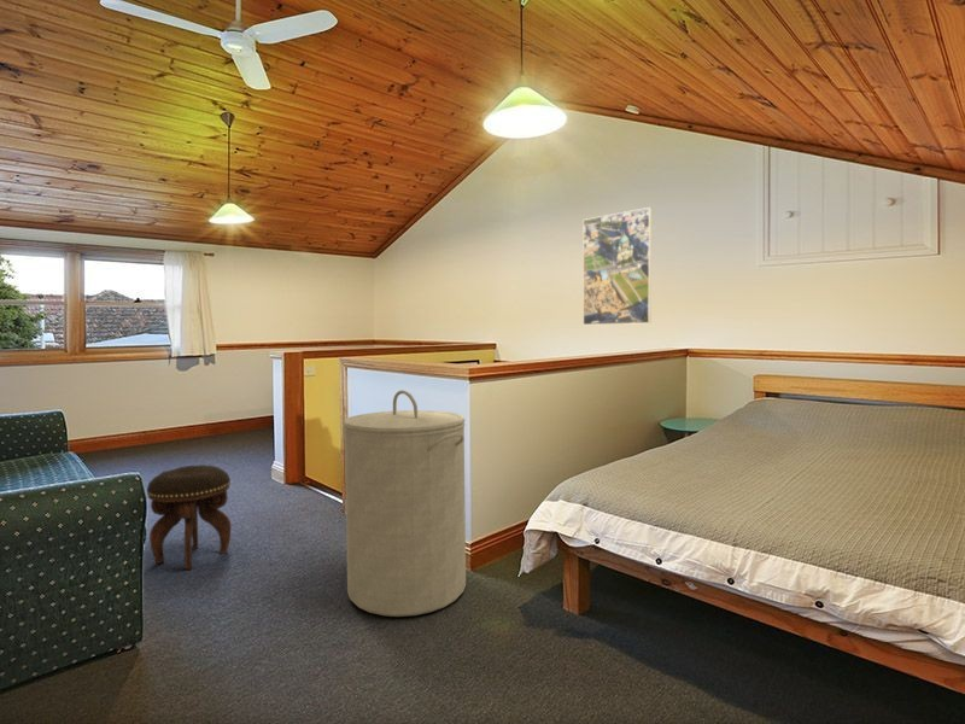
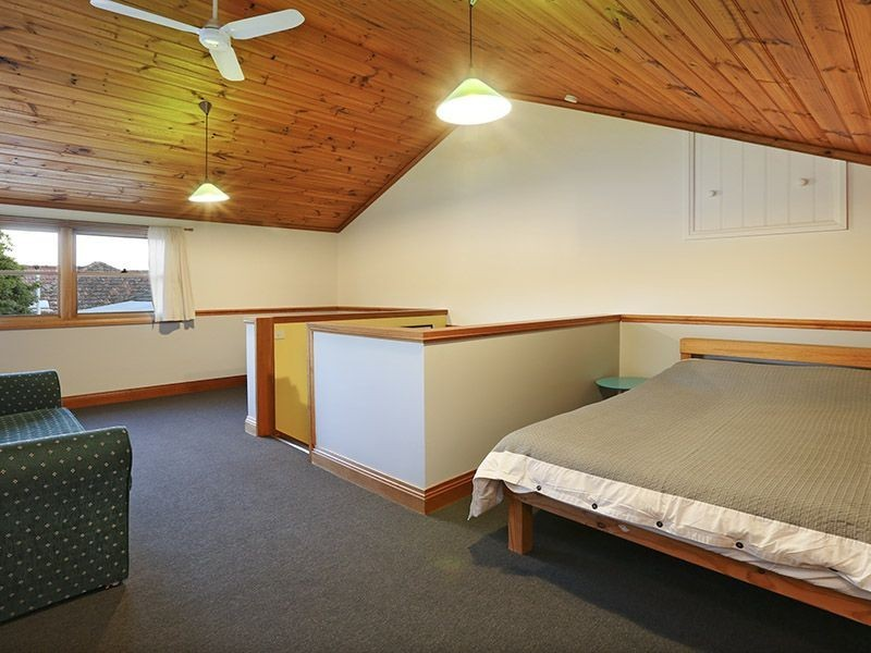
- footstool [146,463,232,571]
- laundry hamper [341,389,467,618]
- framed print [581,206,653,326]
